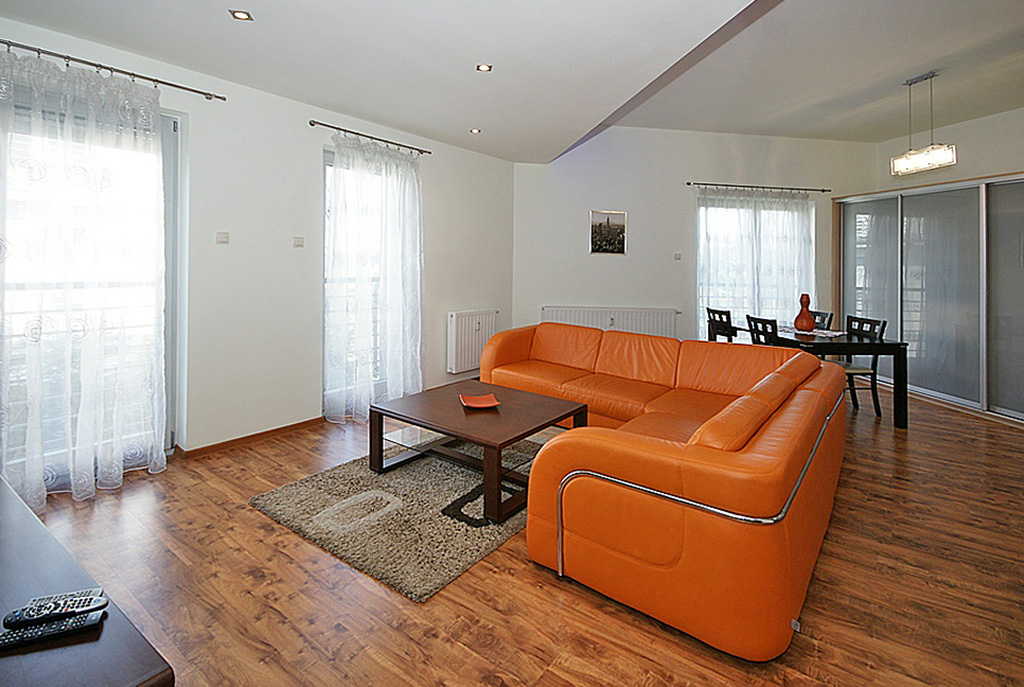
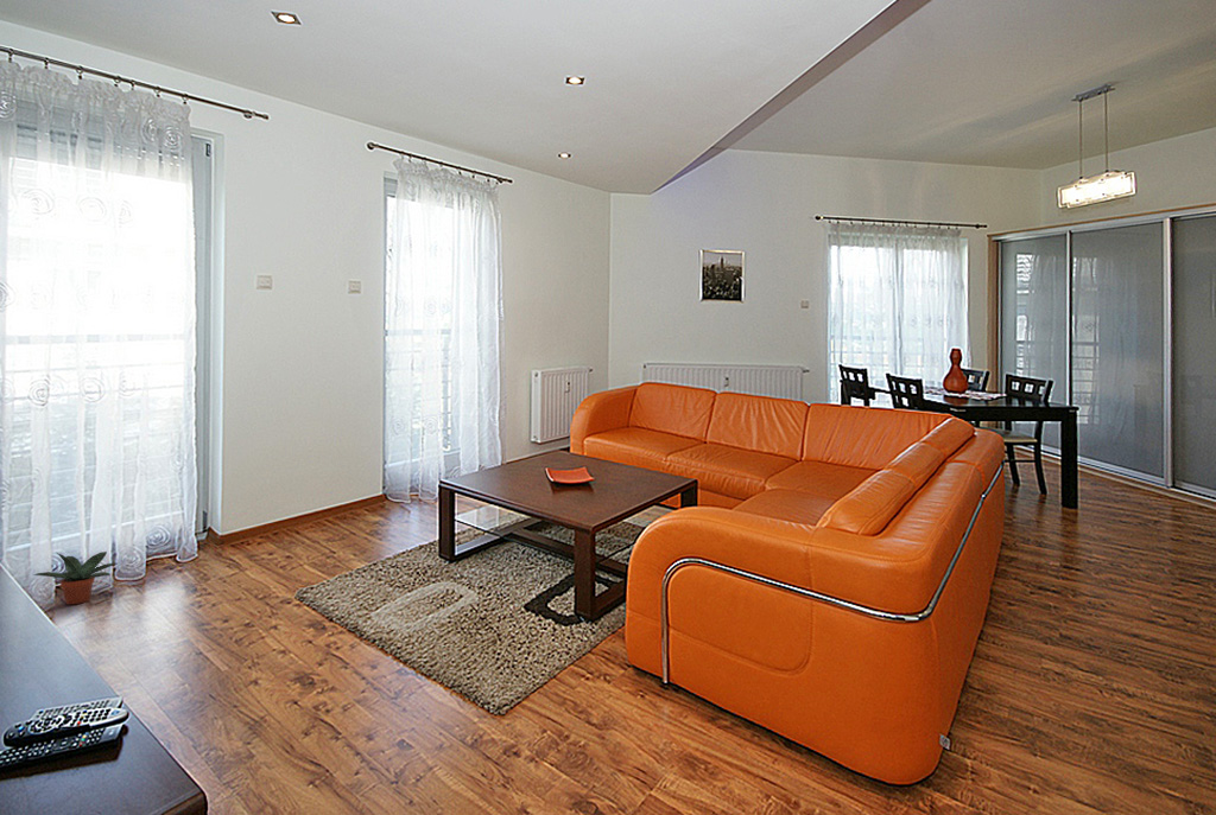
+ potted plant [33,550,119,605]
